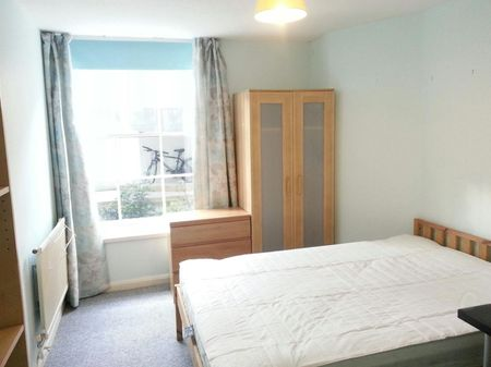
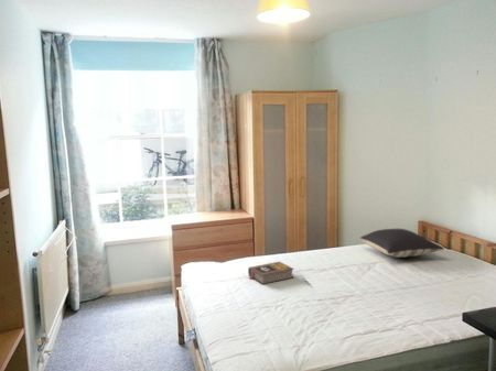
+ pillow [359,228,445,259]
+ book [247,261,295,285]
